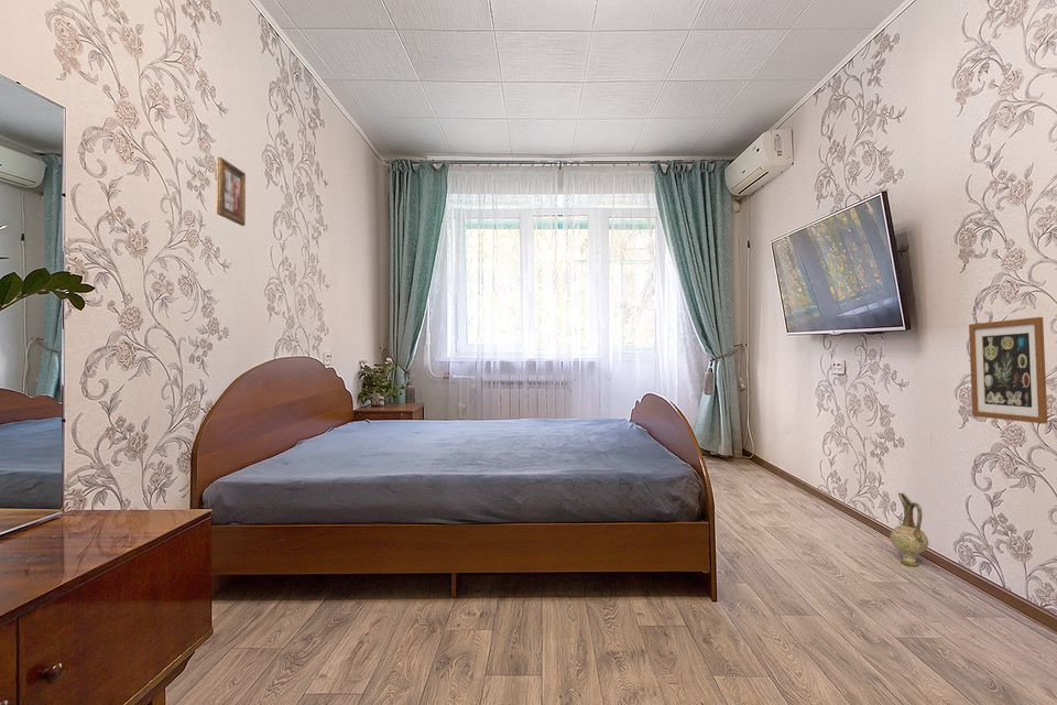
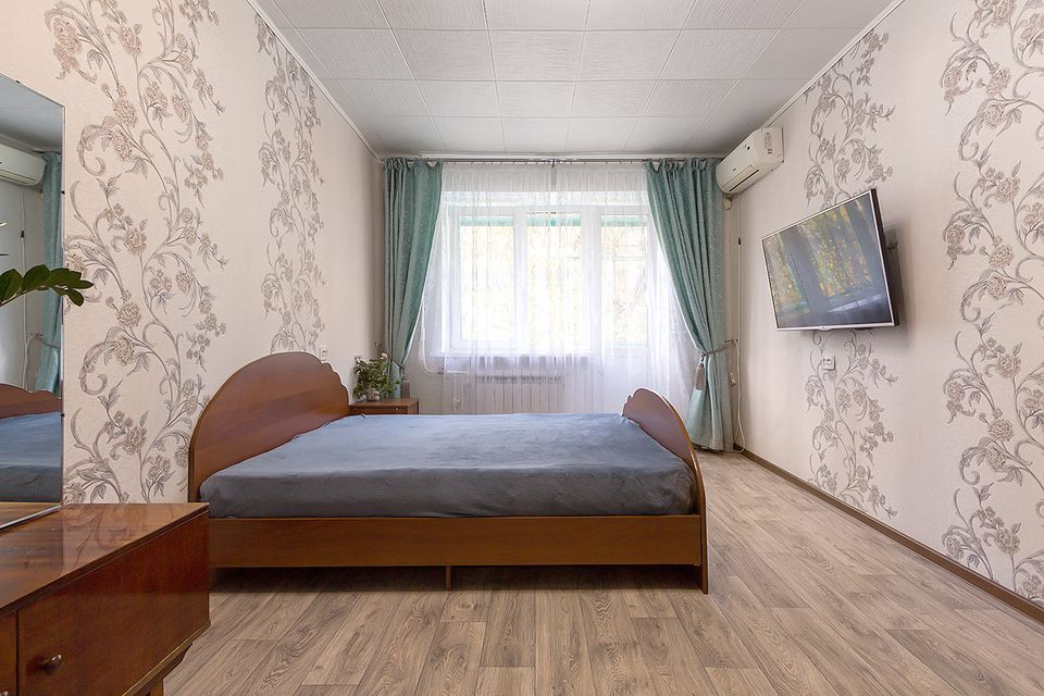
- wall art [968,316,1048,425]
- picture frame [216,156,247,227]
- ceramic jug [890,491,929,567]
